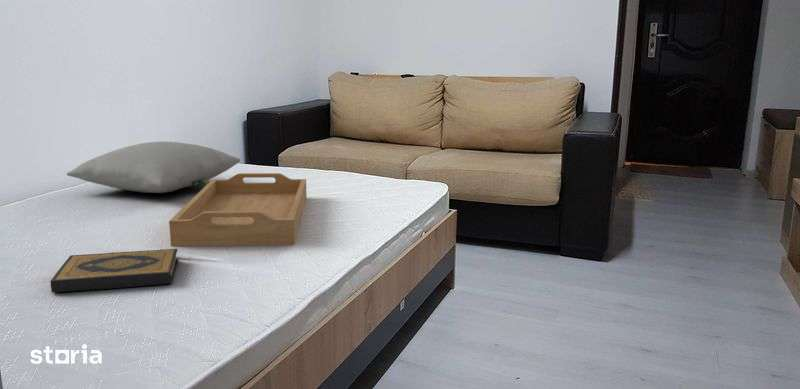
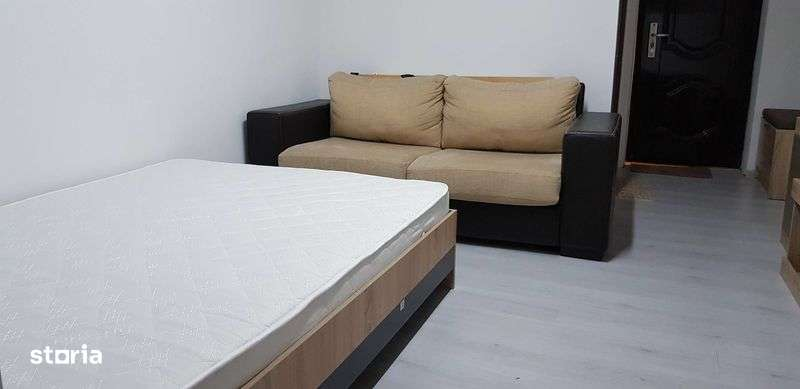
- serving tray [168,172,308,247]
- hardback book [50,248,179,293]
- pillow [66,141,242,194]
